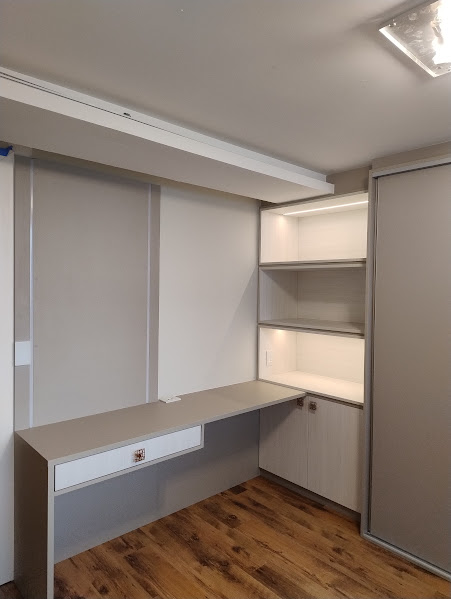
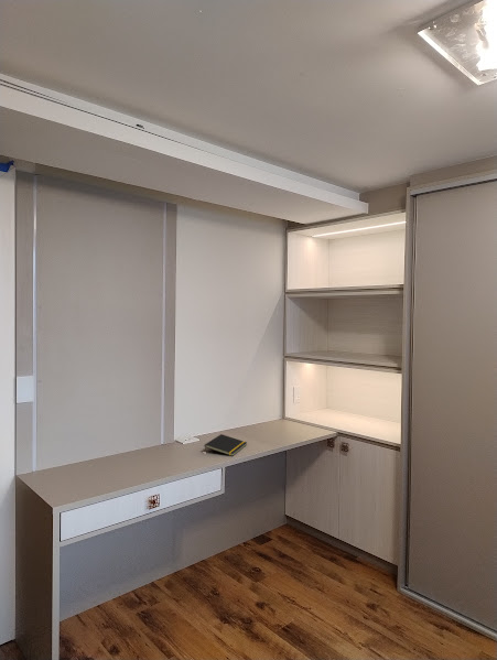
+ notepad [204,433,248,457]
